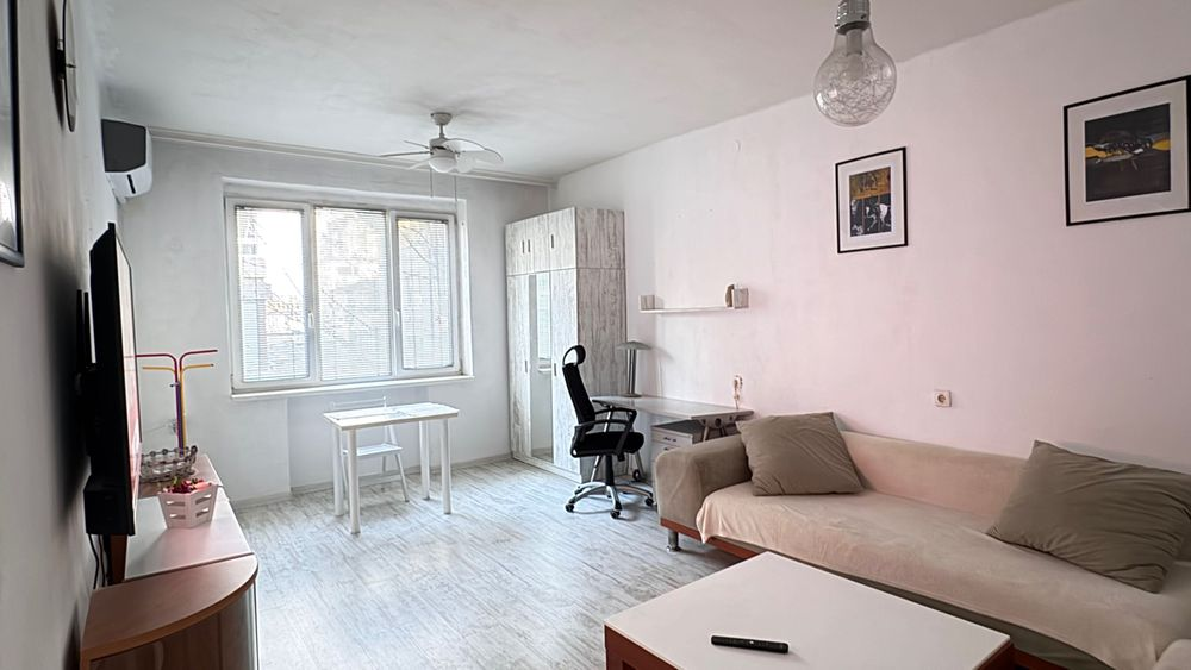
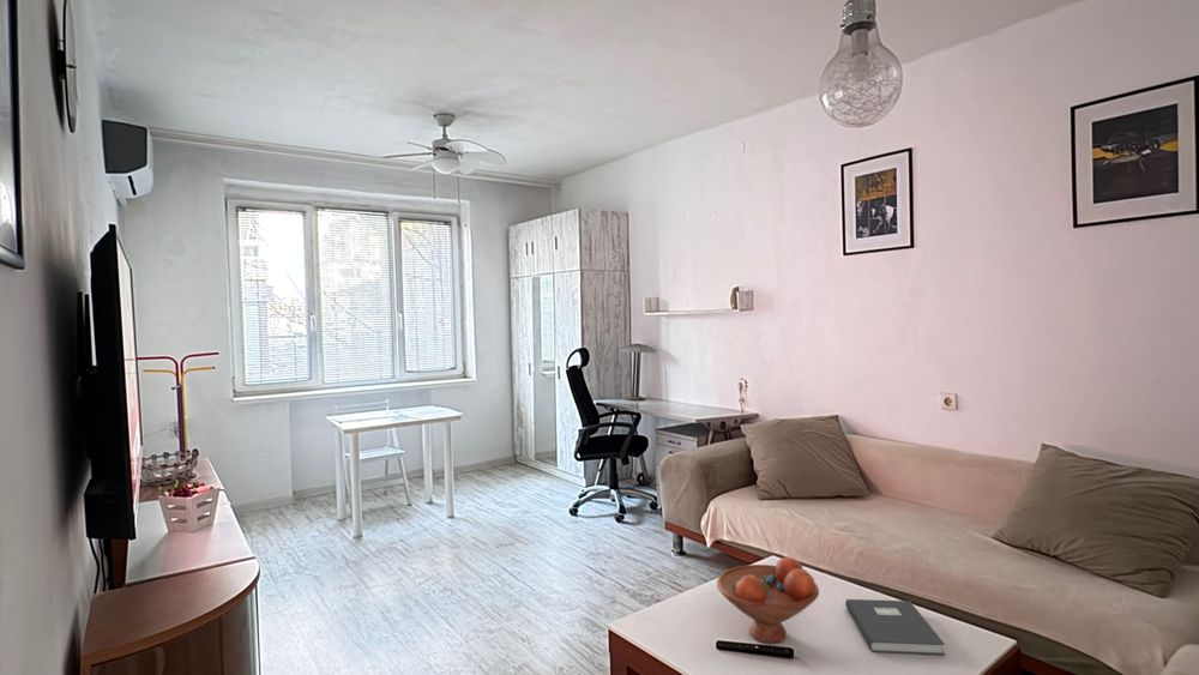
+ fruit bowl [716,556,820,645]
+ book [844,598,946,656]
